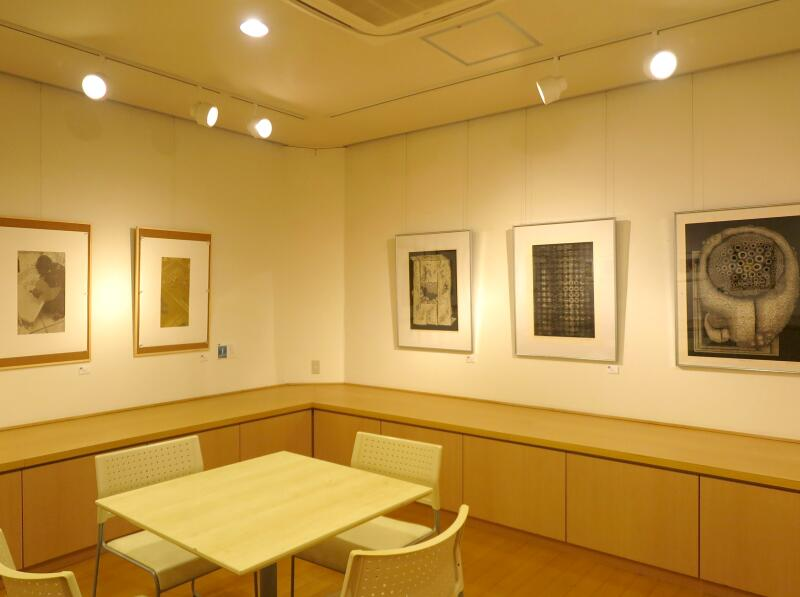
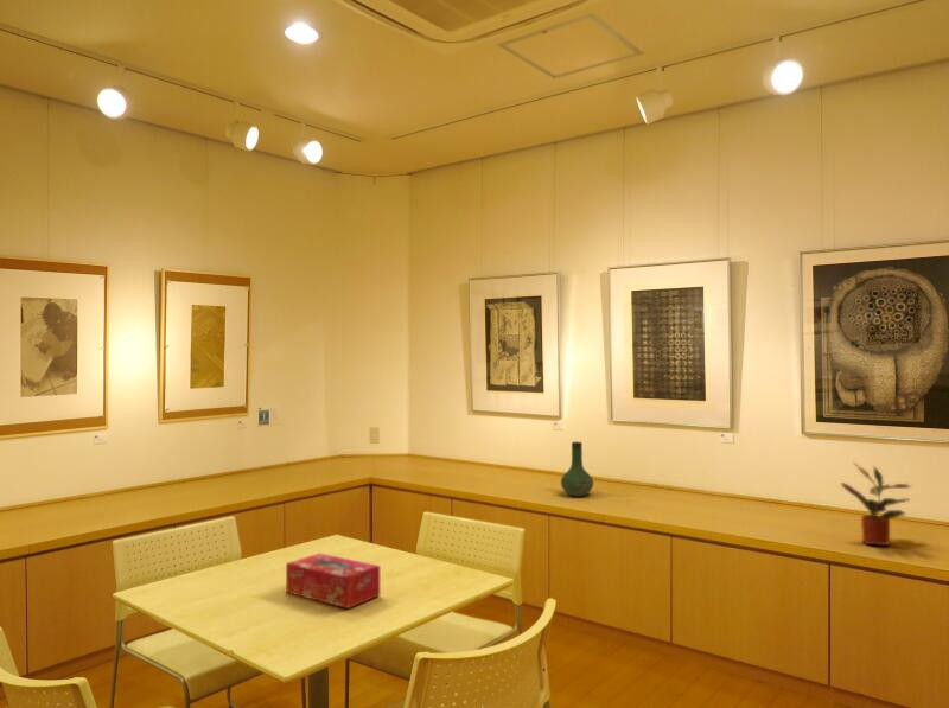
+ vase [560,441,594,498]
+ tissue box [285,553,381,610]
+ potted plant [839,460,912,547]
